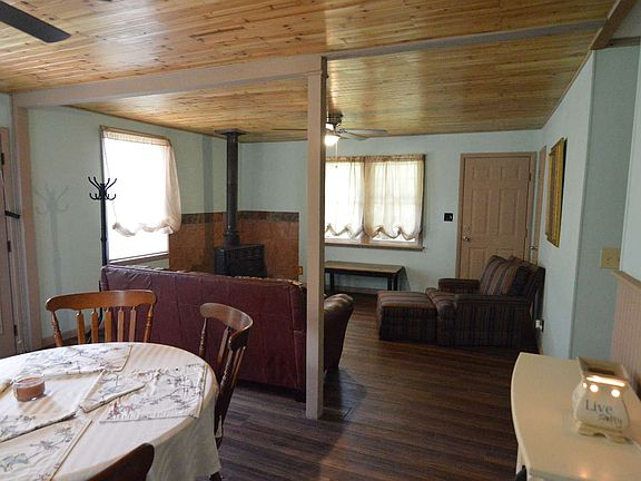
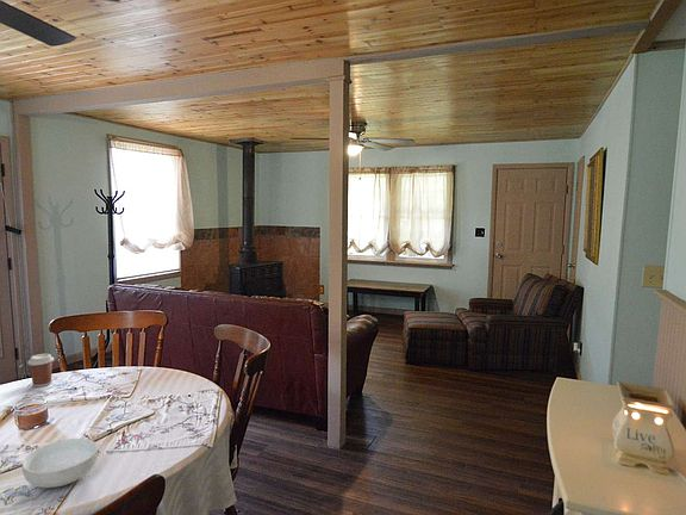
+ cereal bowl [21,438,99,489]
+ coffee cup [26,353,55,387]
